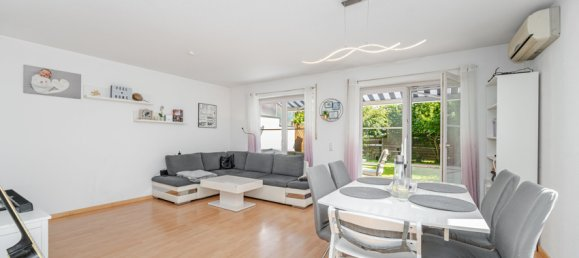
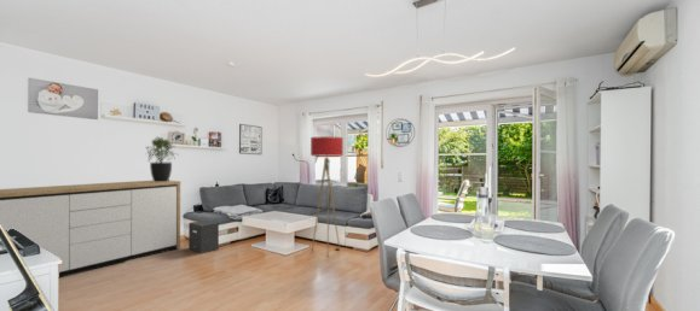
+ speaker [187,219,220,254]
+ sideboard [0,178,181,278]
+ potted plant [145,135,179,182]
+ floor lamp [309,135,345,257]
